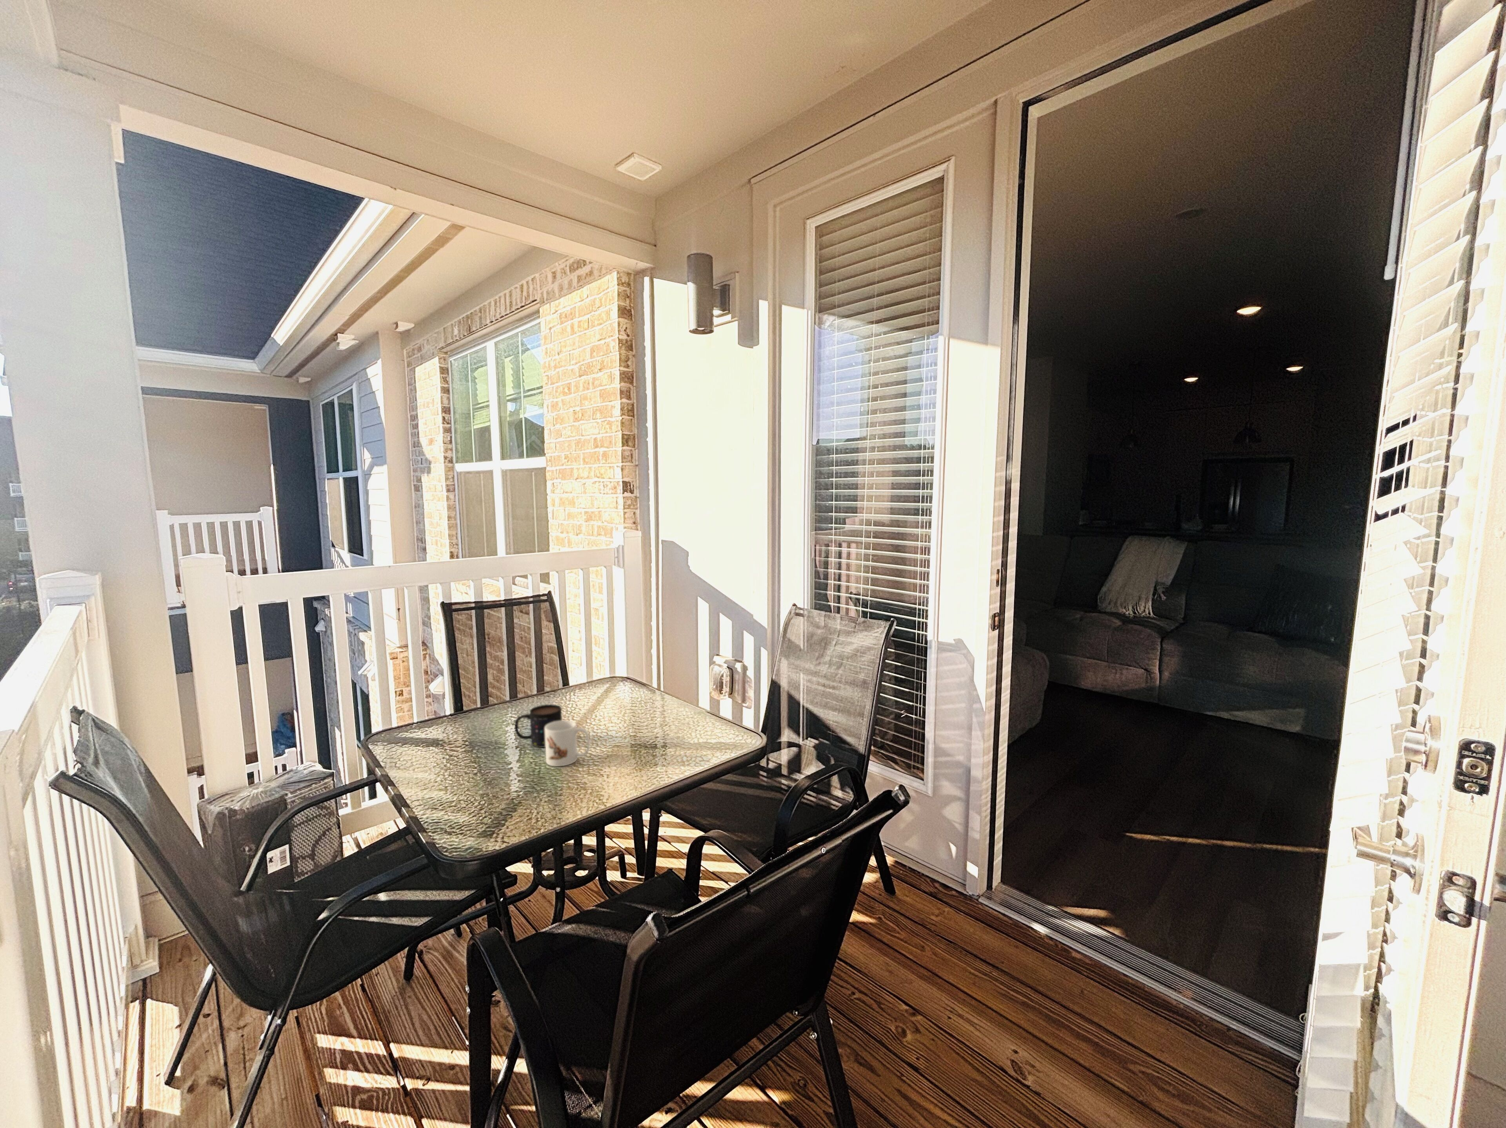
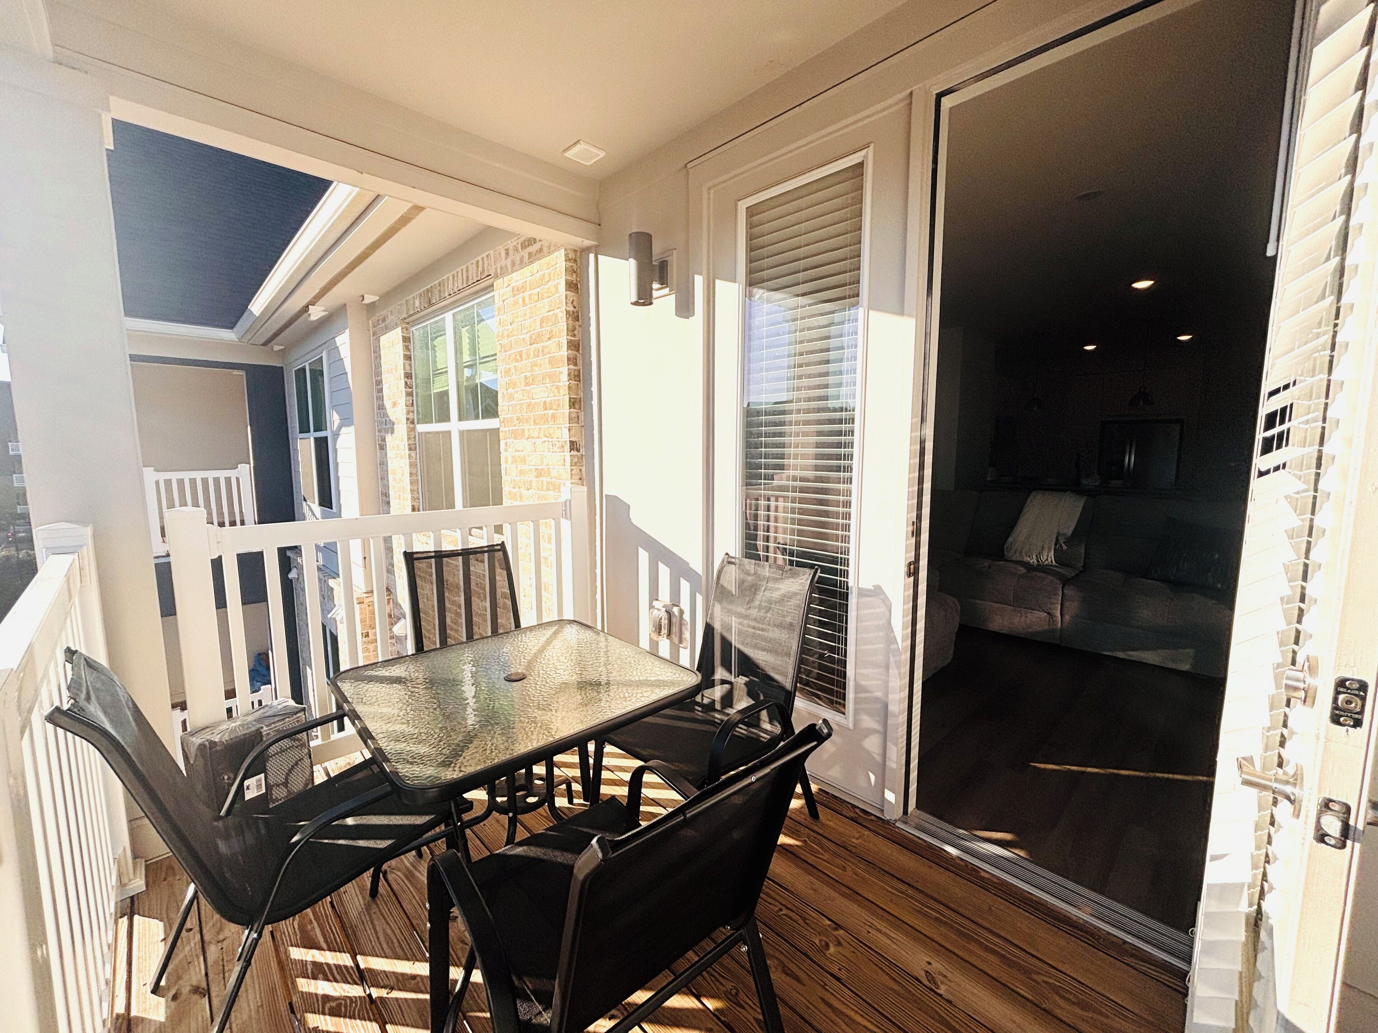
- mug [515,704,562,748]
- mug [544,720,591,767]
